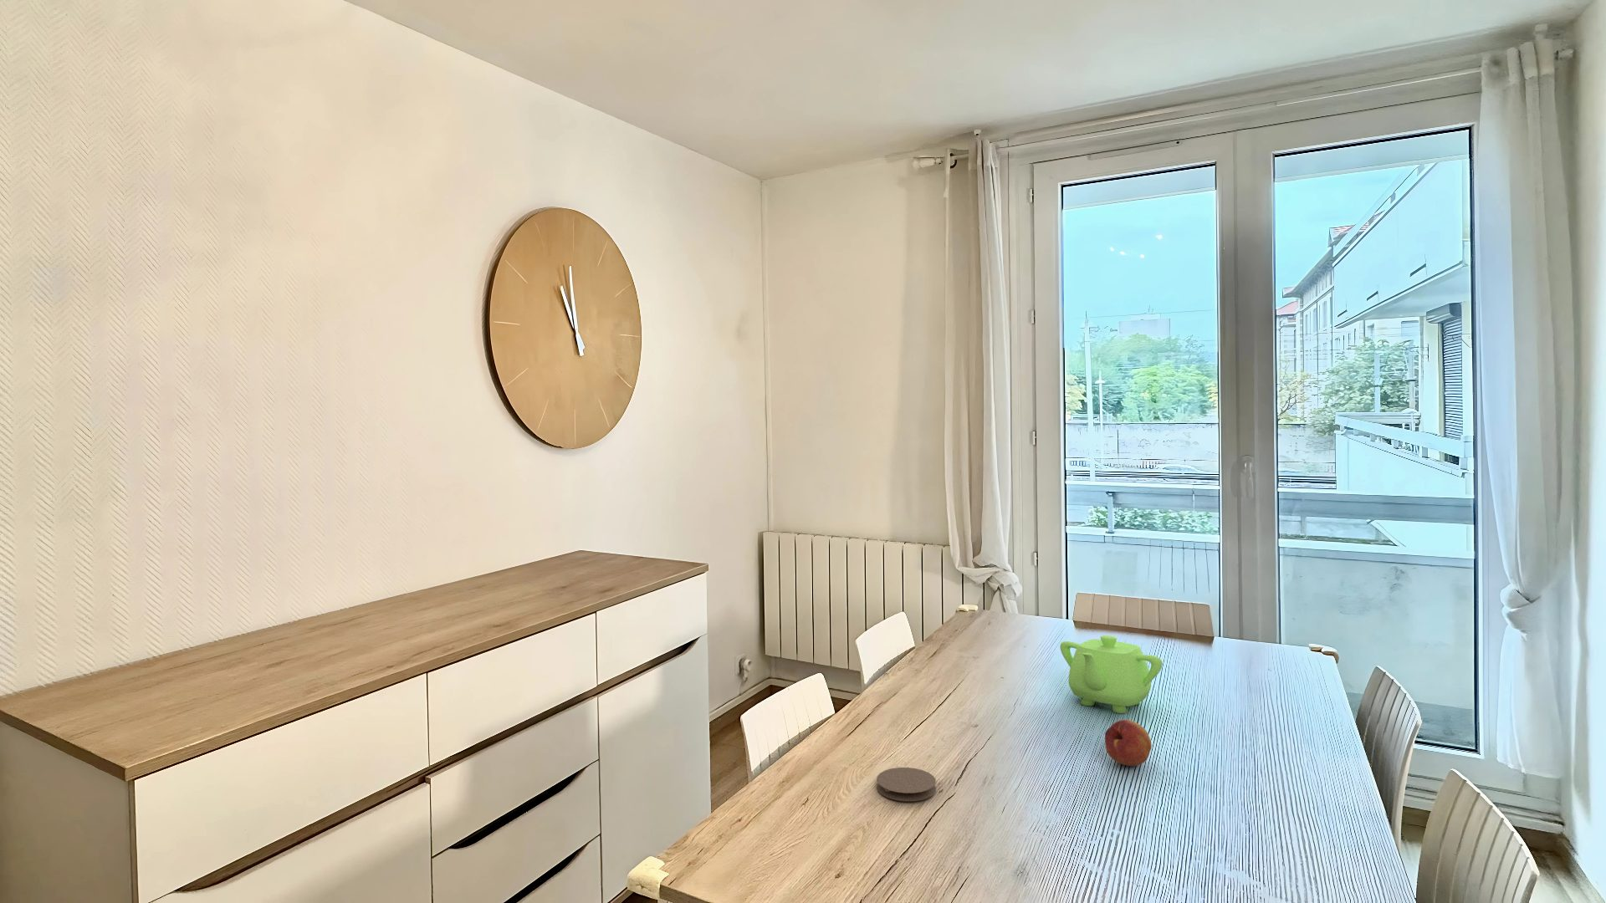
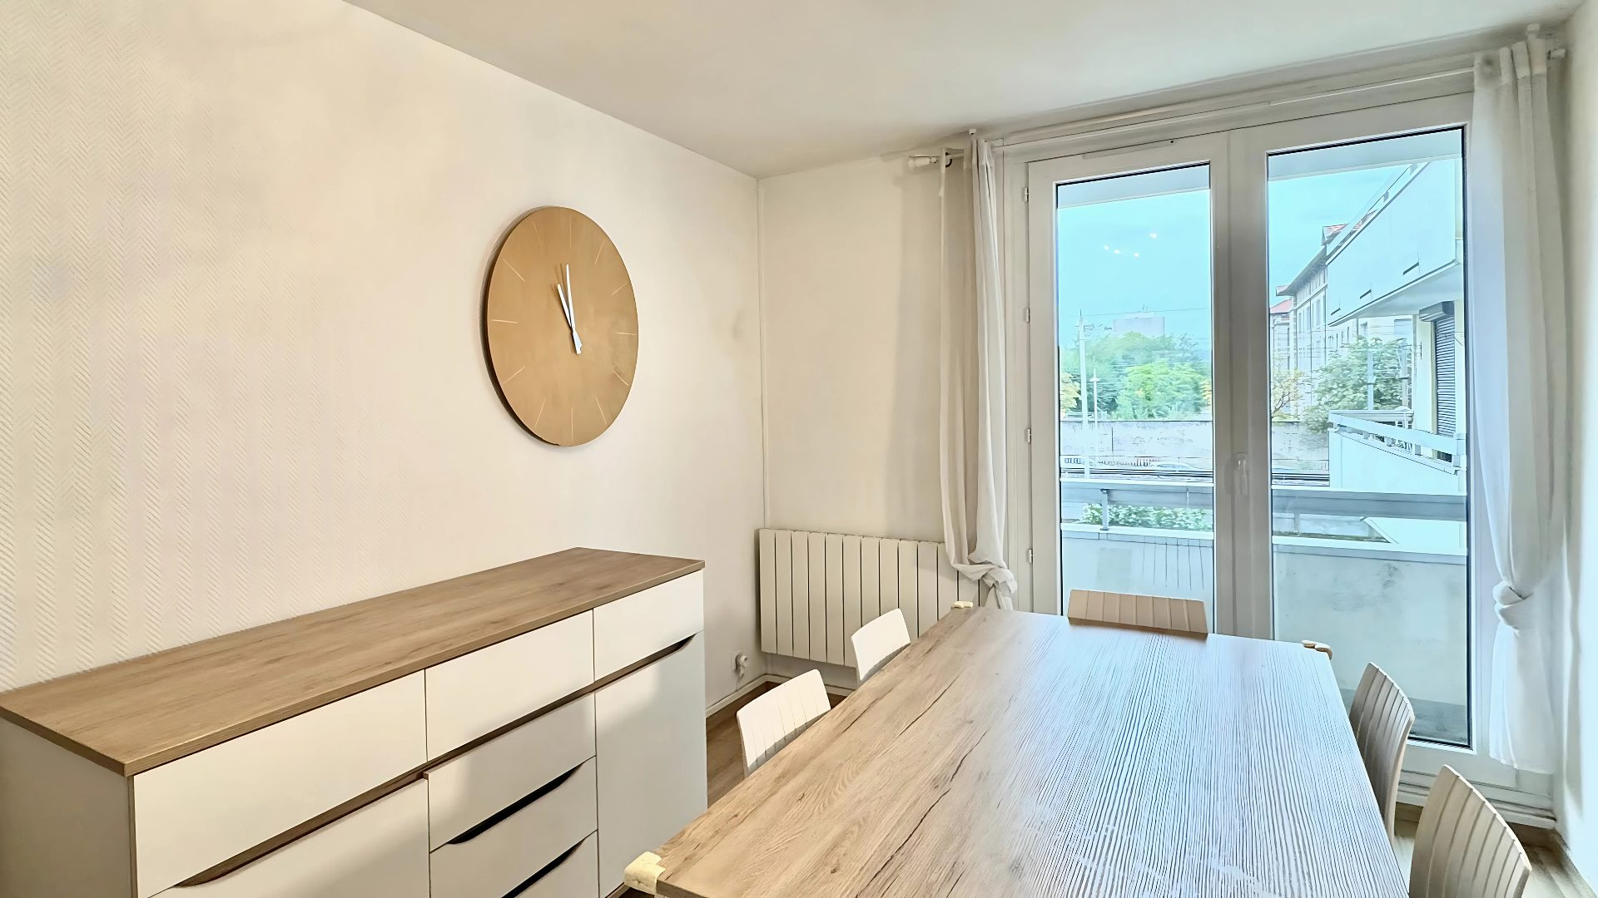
- fruit [1104,719,1153,766]
- teapot [1059,635,1164,714]
- coaster [876,766,936,802]
